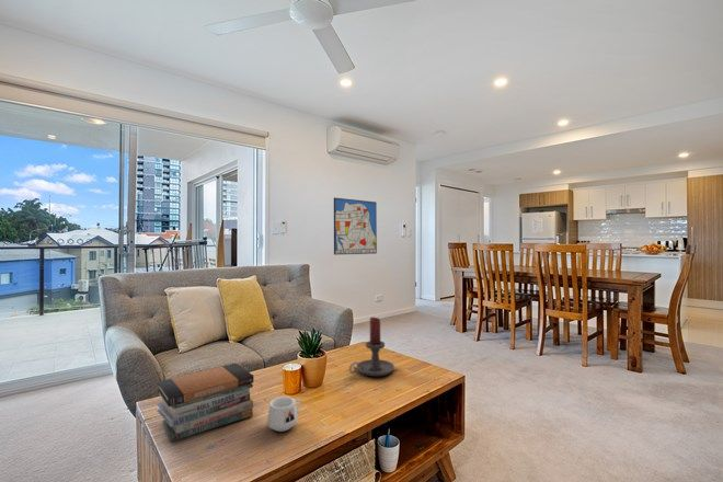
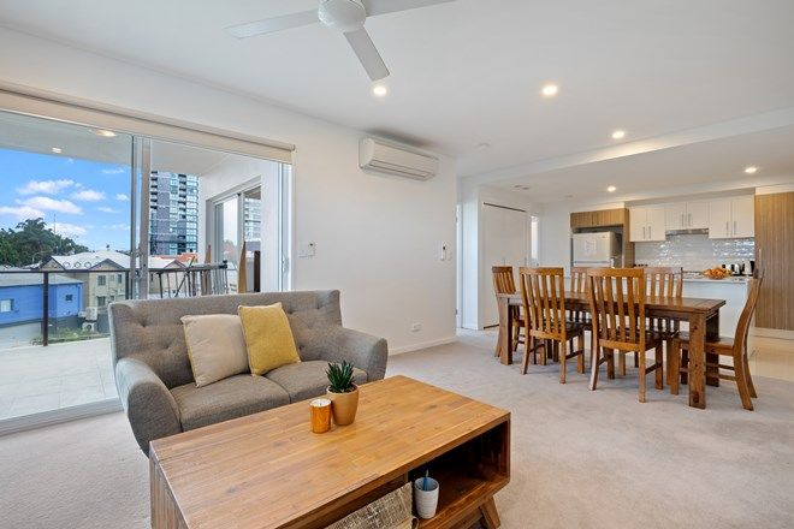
- mug [266,395,301,433]
- wall art [333,196,378,256]
- book stack [156,363,255,443]
- candle holder [348,317,395,377]
